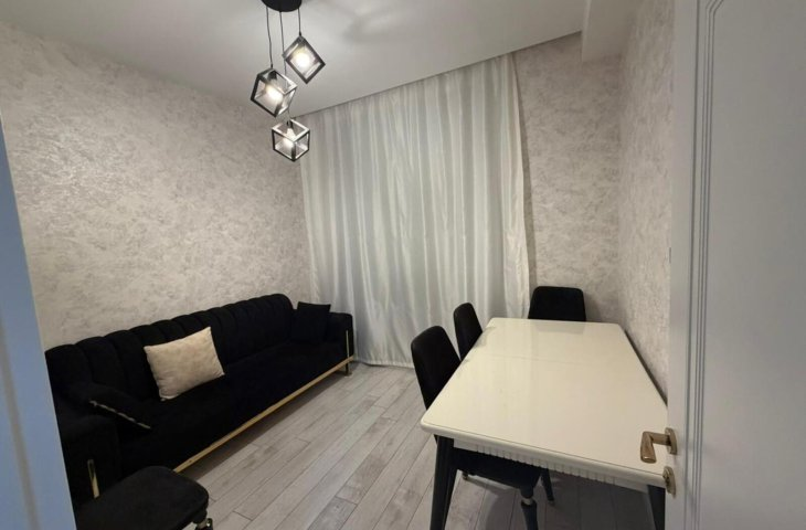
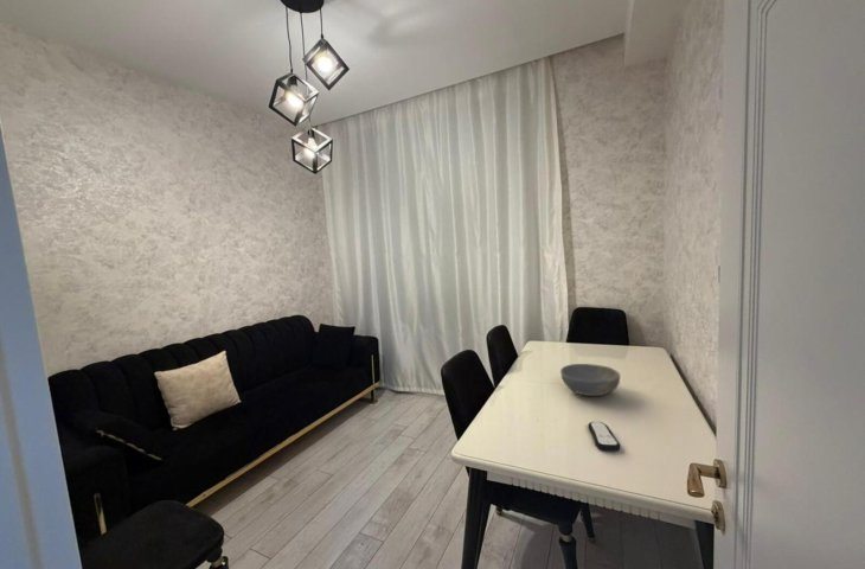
+ remote control [587,421,622,452]
+ bowl [559,363,621,397]
